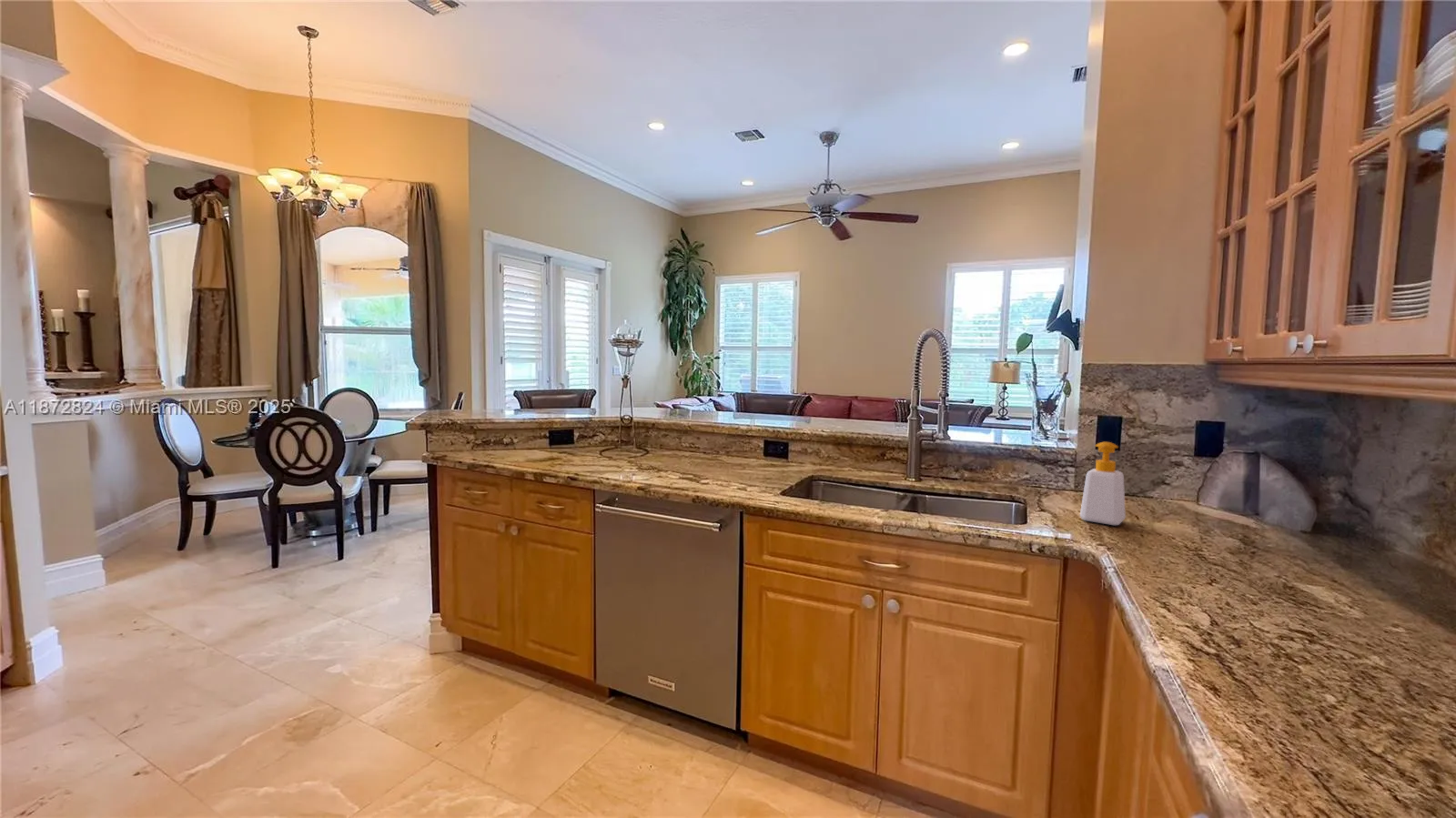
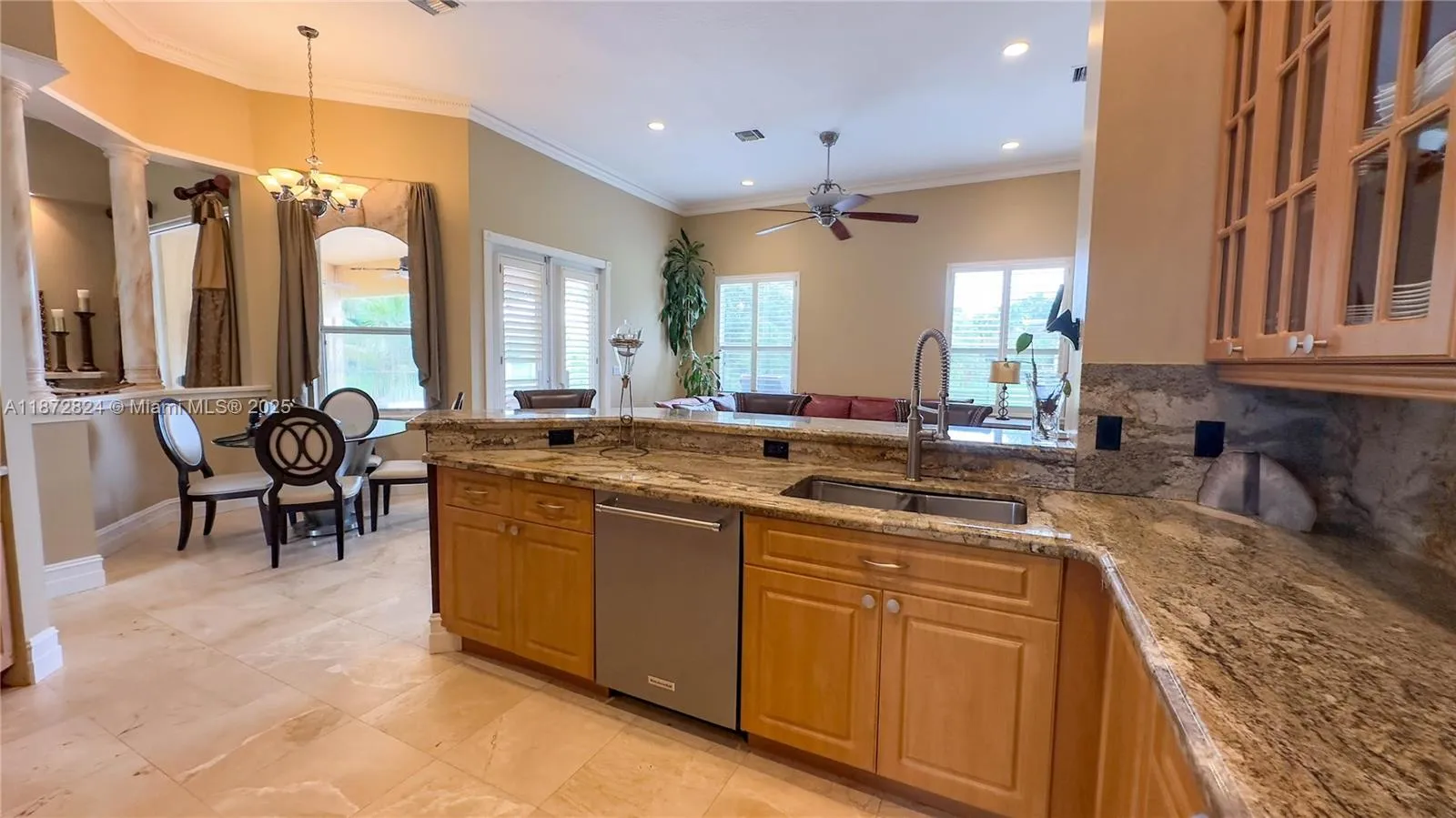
- soap bottle [1079,441,1127,526]
